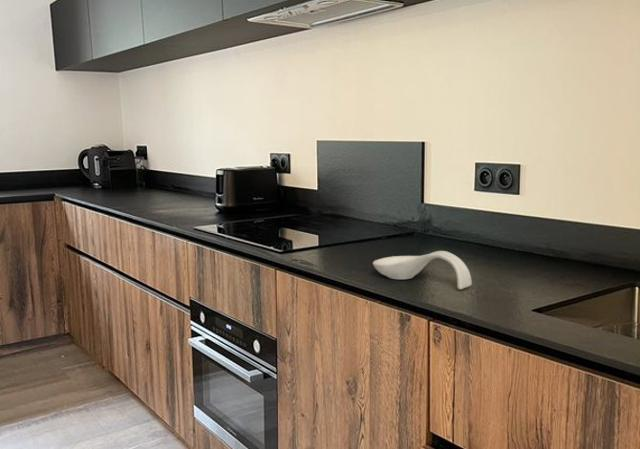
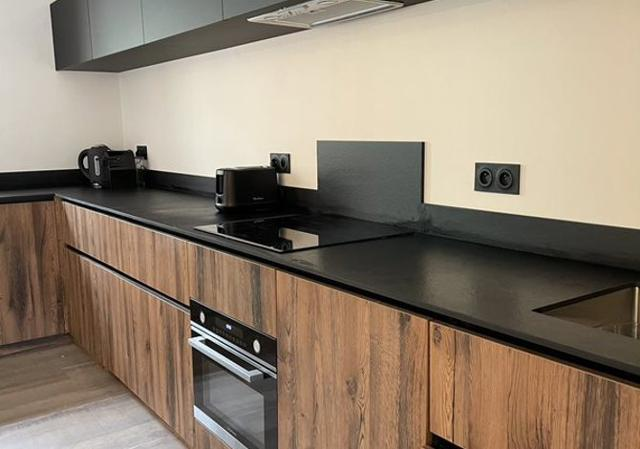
- spoon rest [372,250,473,290]
